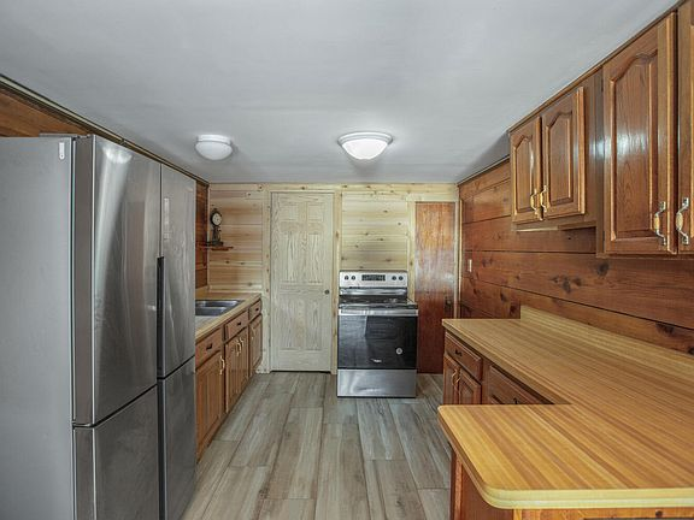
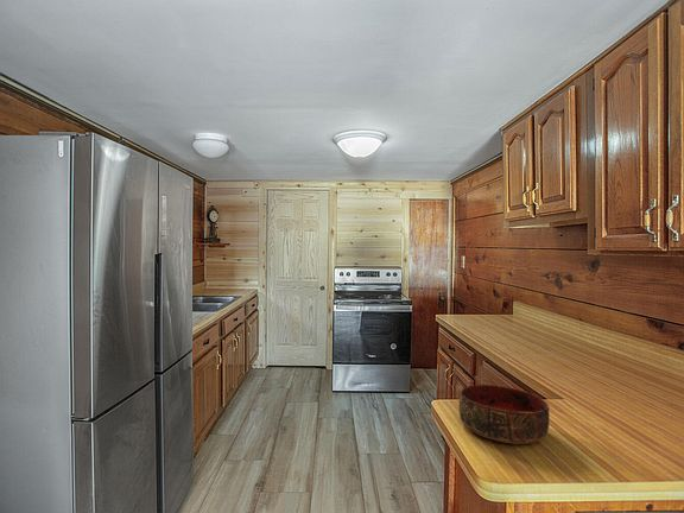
+ bowl [458,384,551,445]
